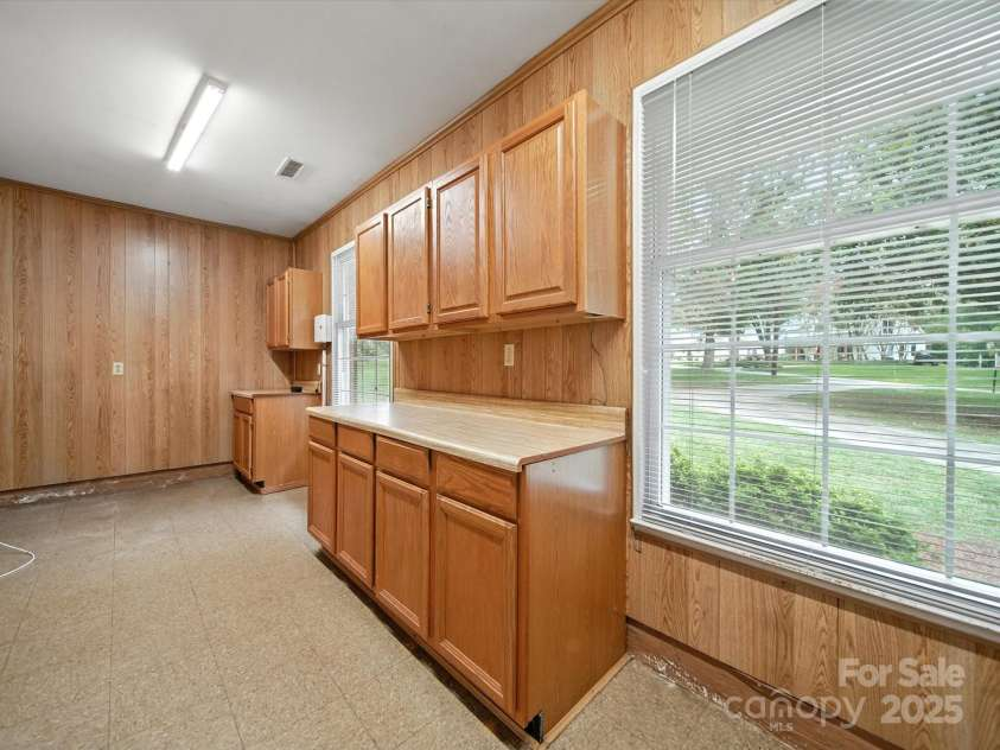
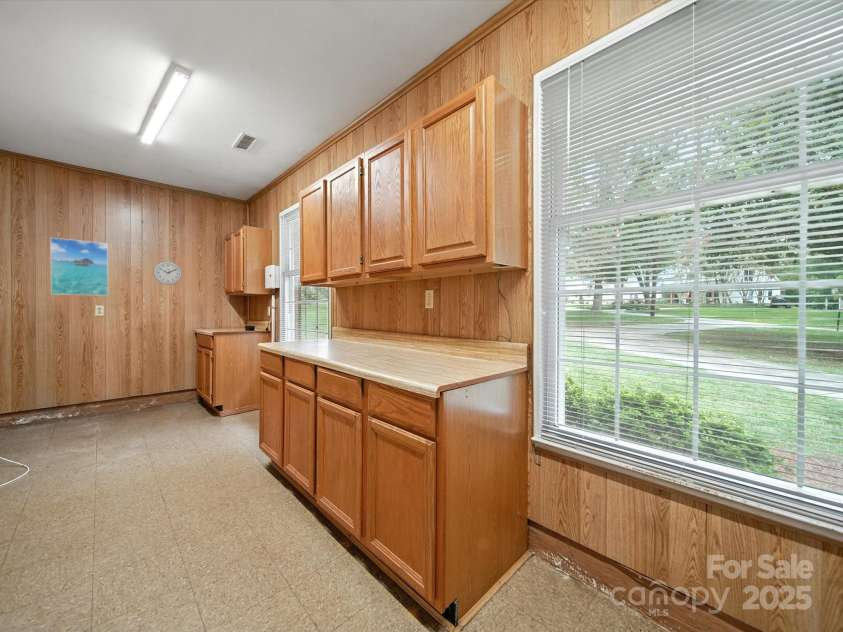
+ wall clock [152,261,183,286]
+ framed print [49,237,109,297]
